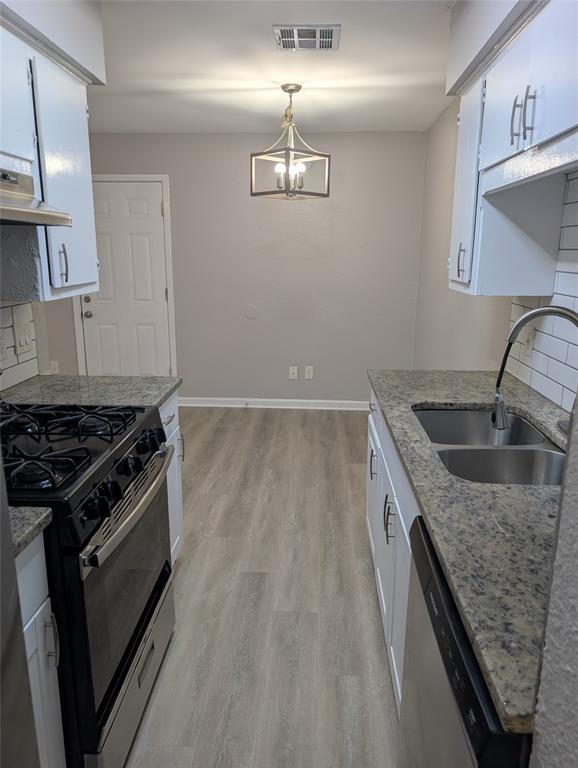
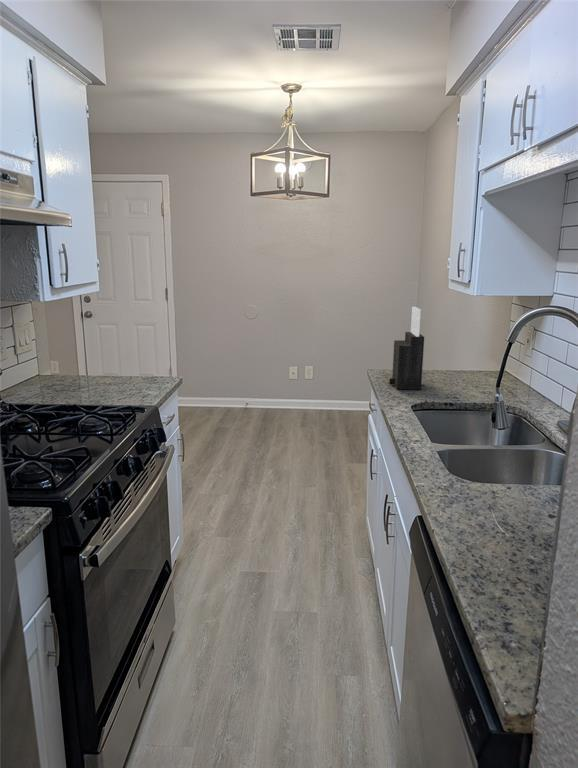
+ knife block [388,306,425,391]
